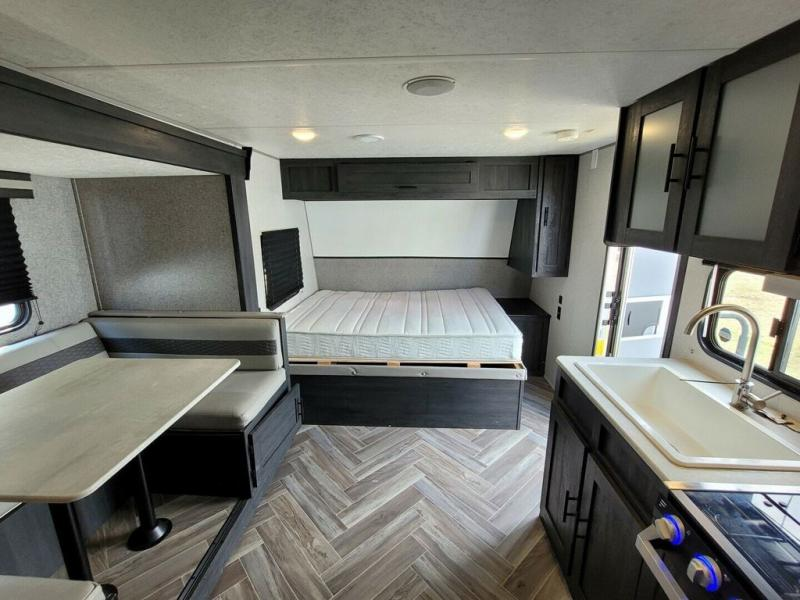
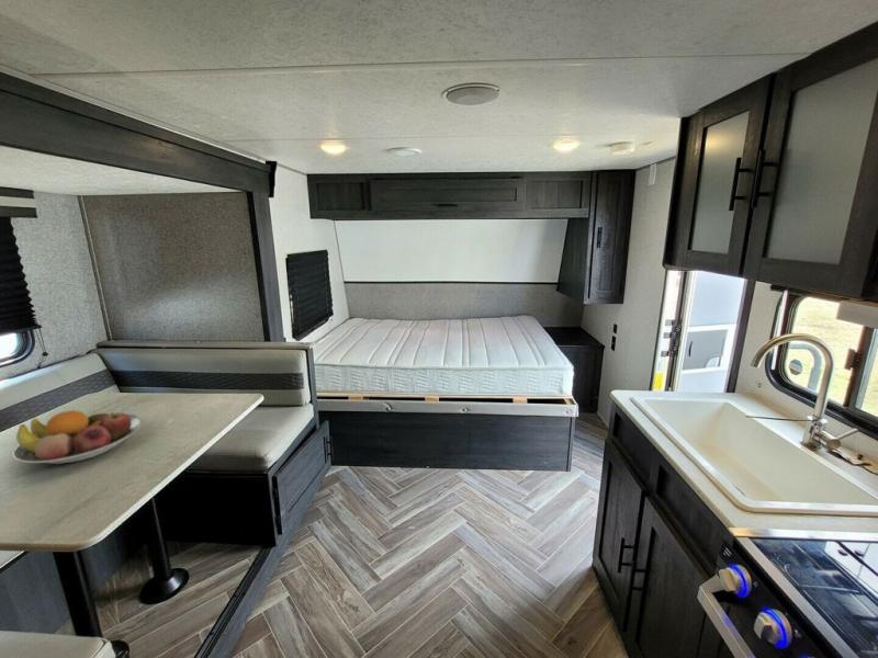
+ fruit bowl [11,409,144,465]
